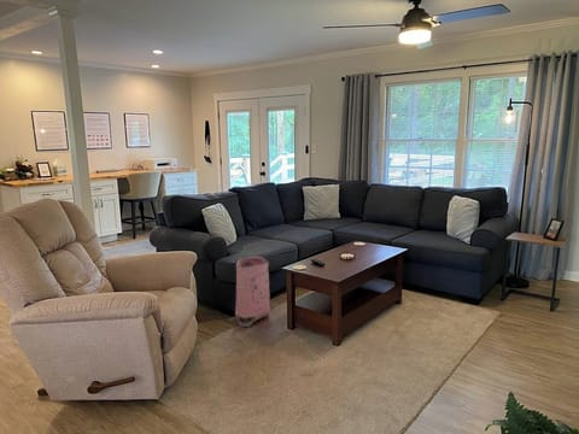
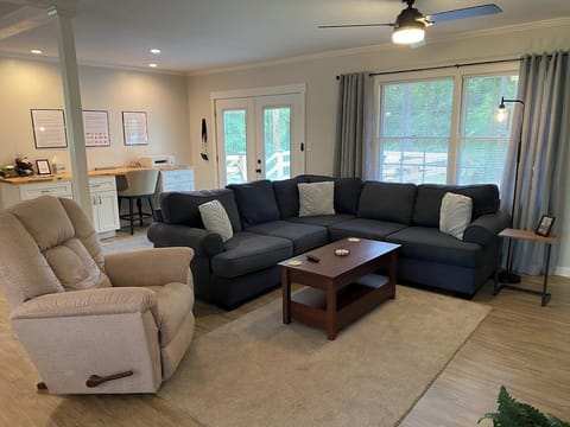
- bag [234,256,271,328]
